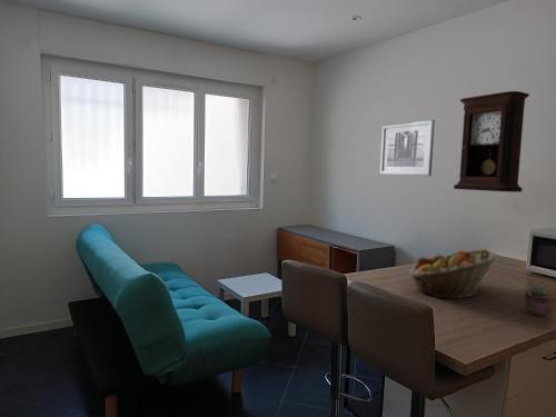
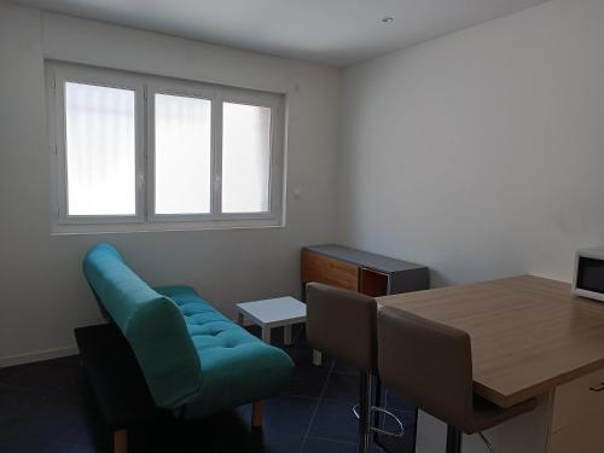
- fruit basket [408,248,498,299]
- pendulum clock [453,90,530,193]
- potted succulent [524,285,550,316]
- wall art [378,119,436,177]
